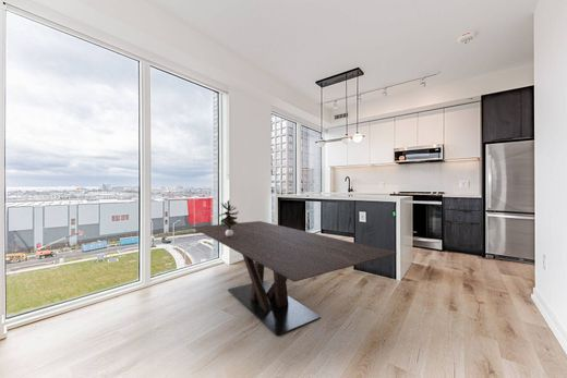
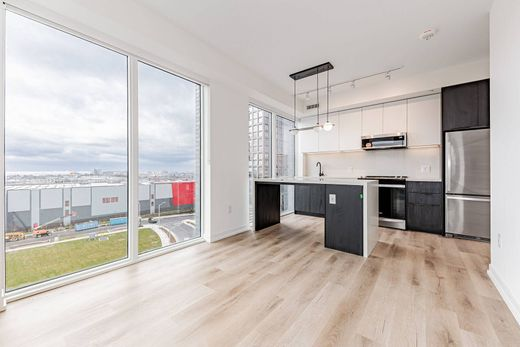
- potted plant [217,199,240,236]
- dining table [191,220,398,337]
